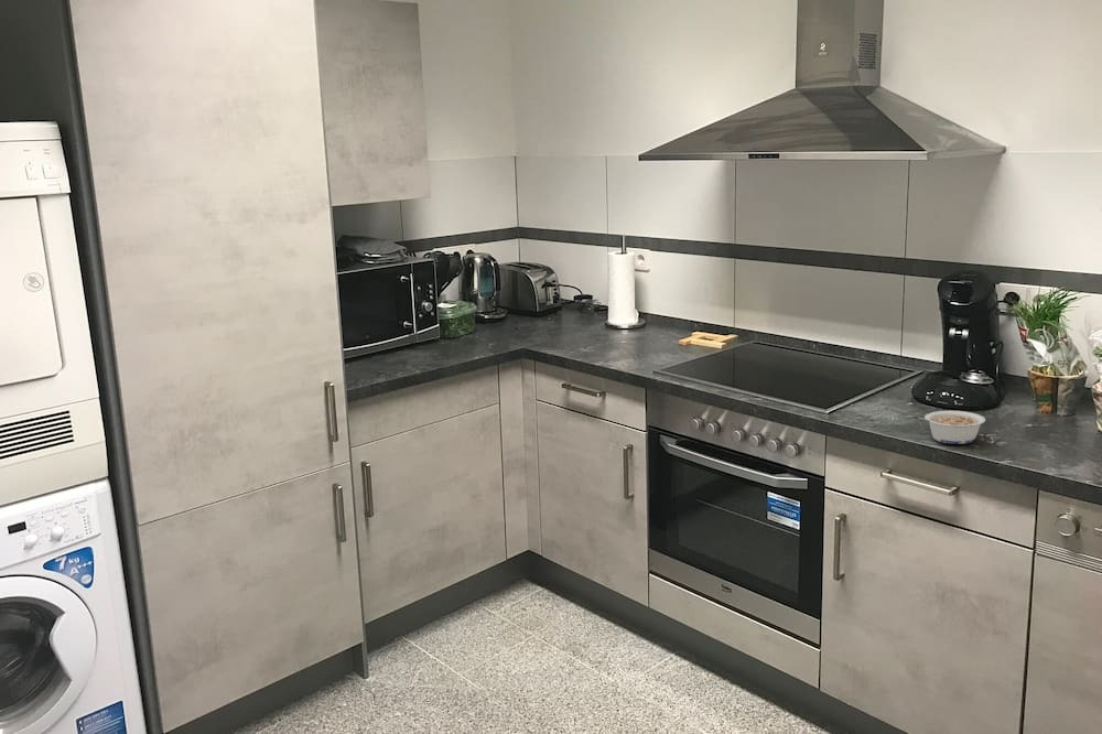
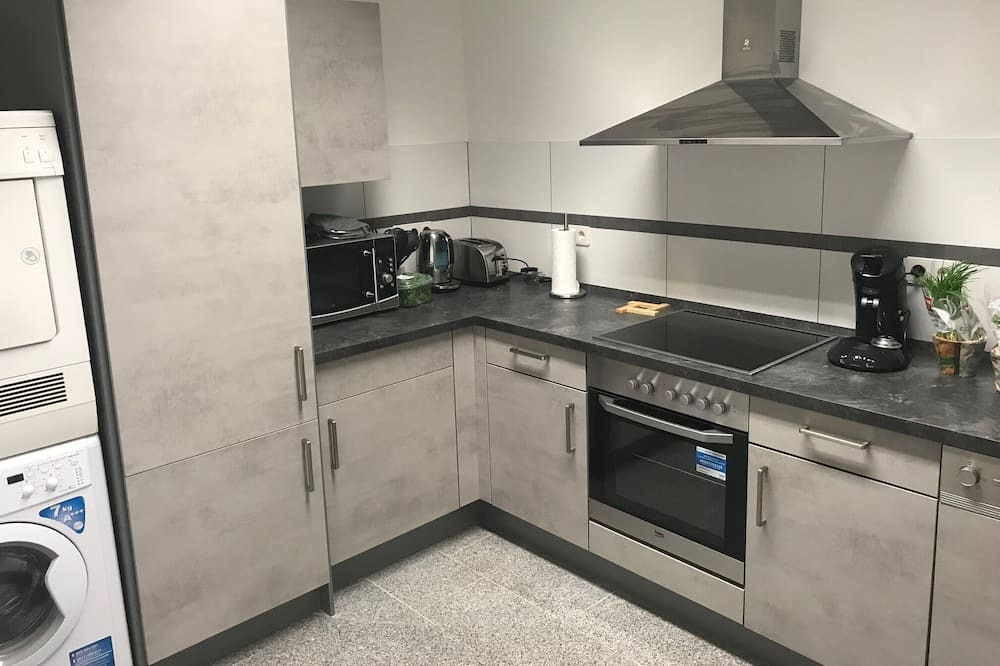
- legume [917,410,986,445]
